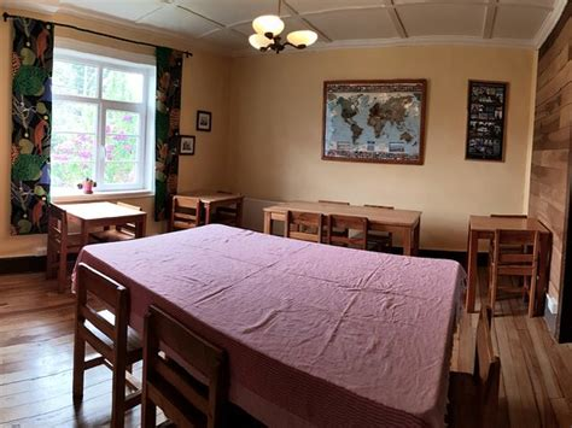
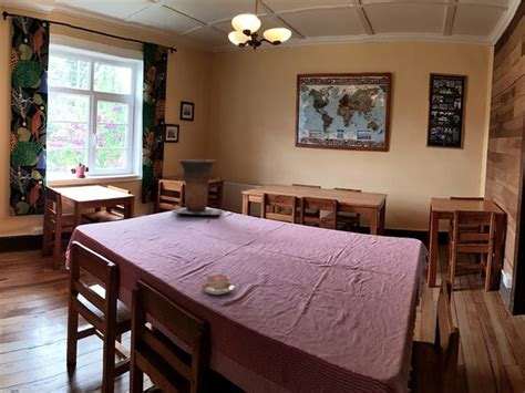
+ vase [171,158,223,216]
+ teacup [199,273,236,296]
